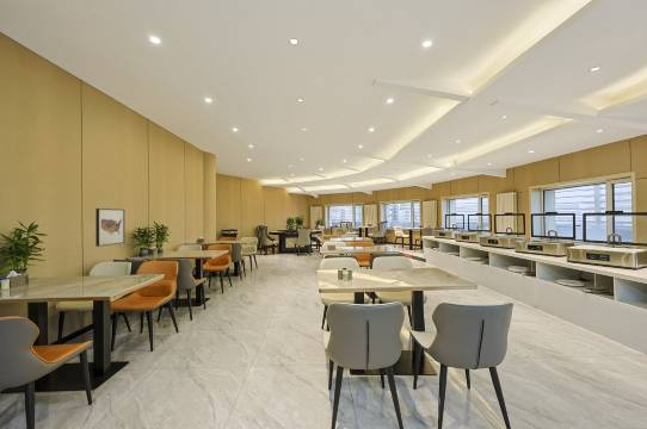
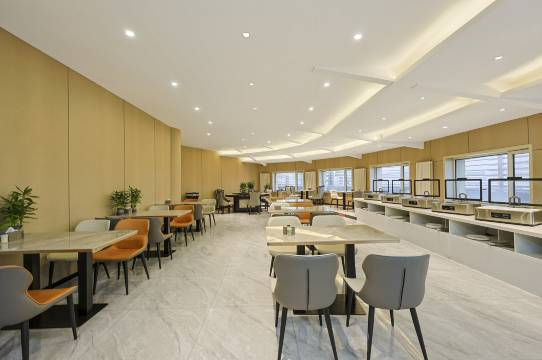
- wall art [94,207,125,248]
